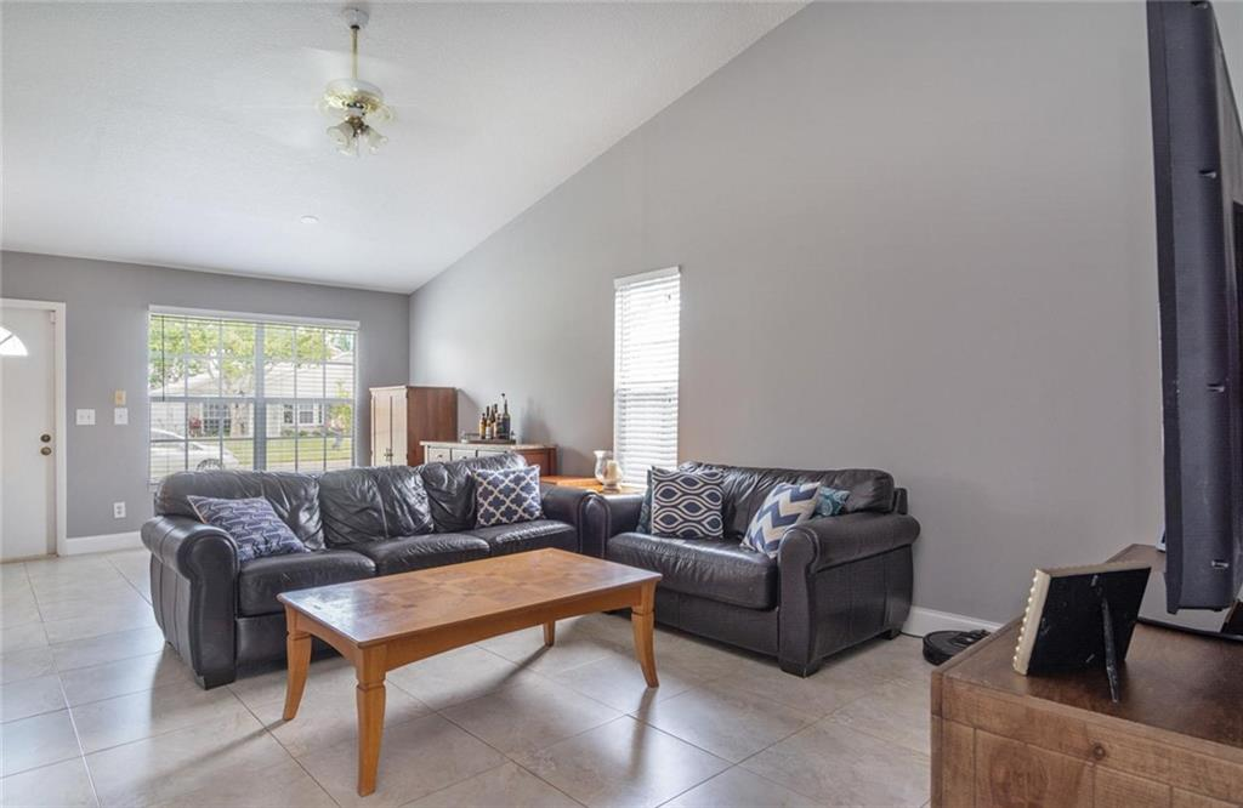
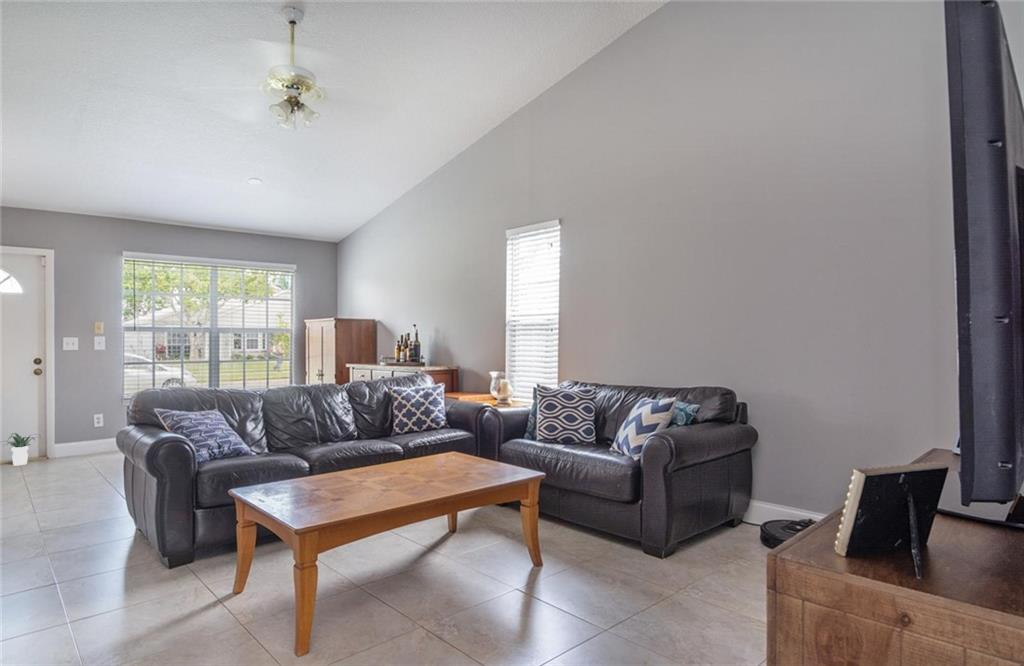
+ potted plant [1,432,44,466]
